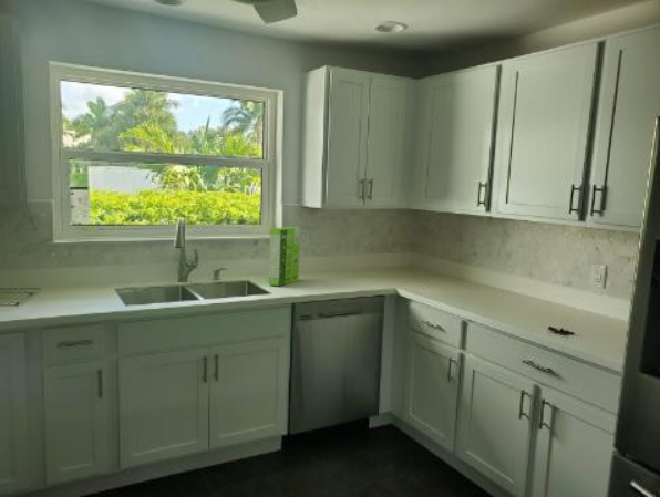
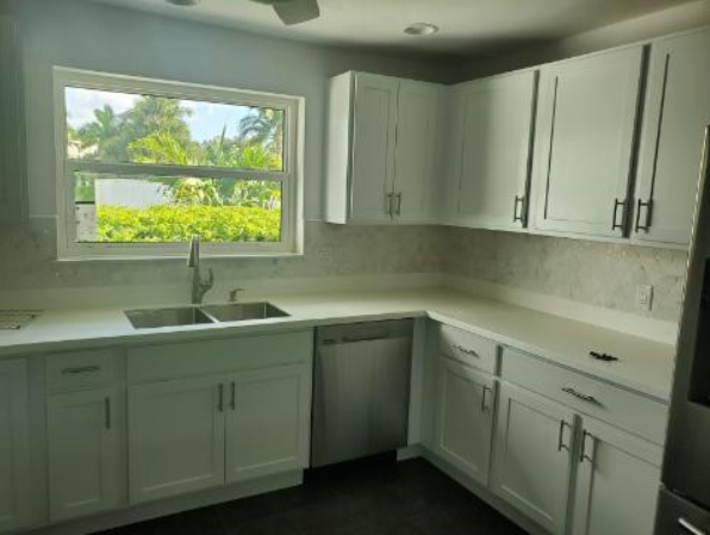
- cake mix box [268,226,301,287]
